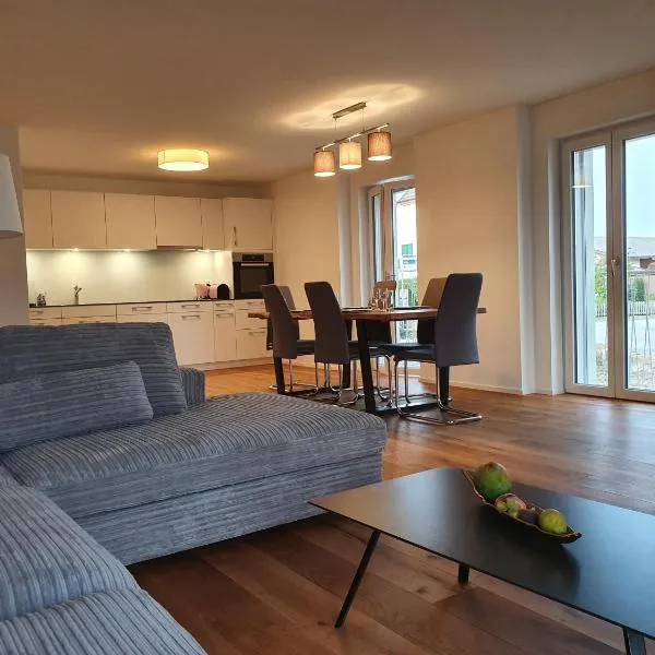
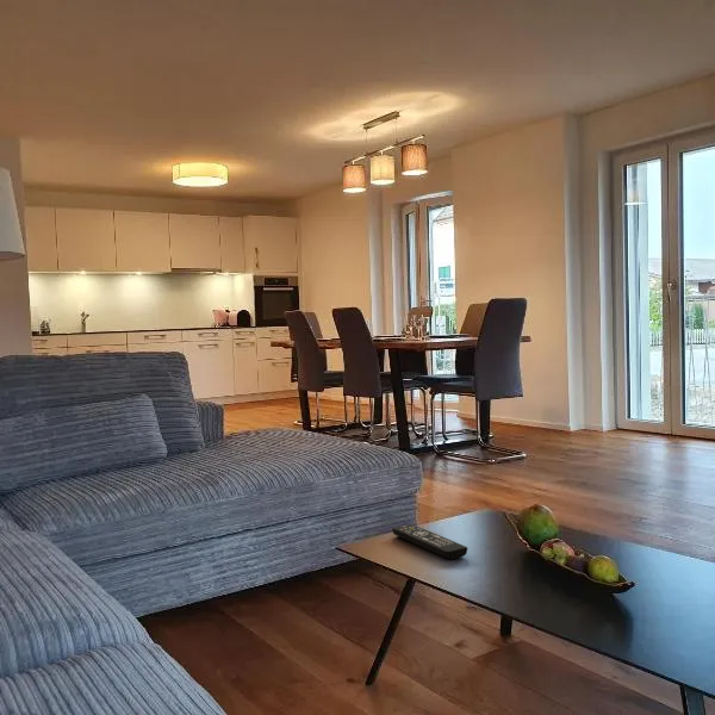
+ remote control [391,523,468,560]
